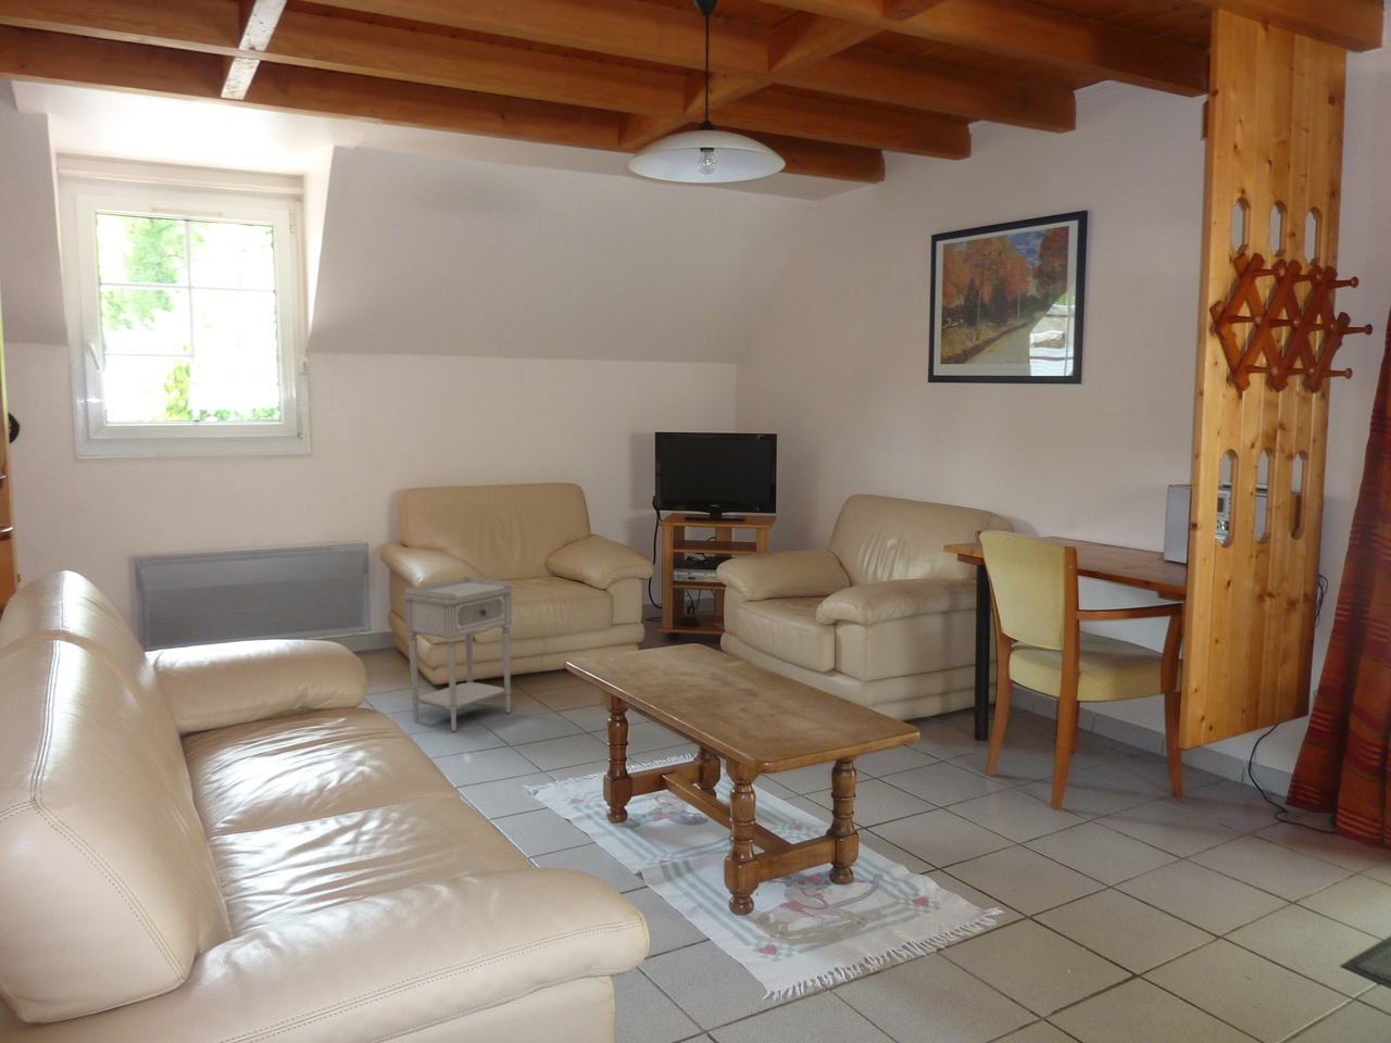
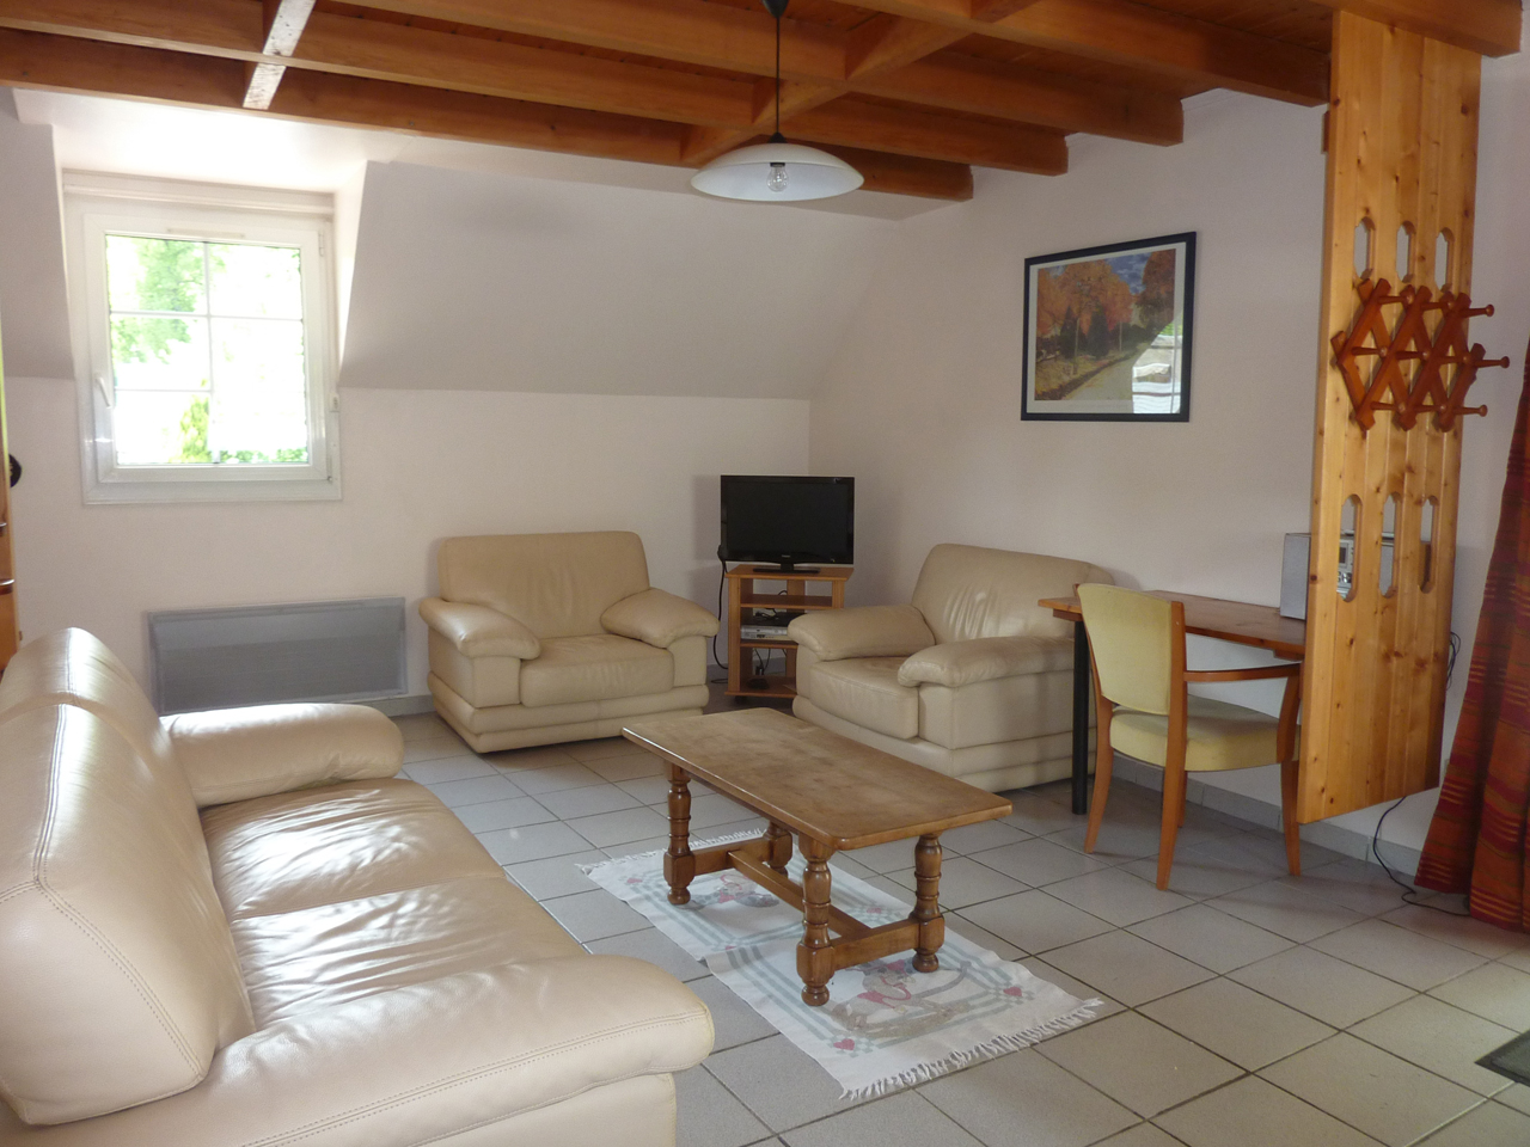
- nightstand [400,576,517,732]
